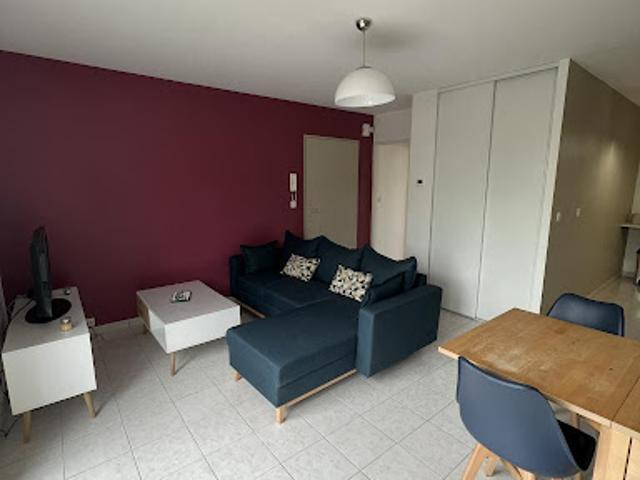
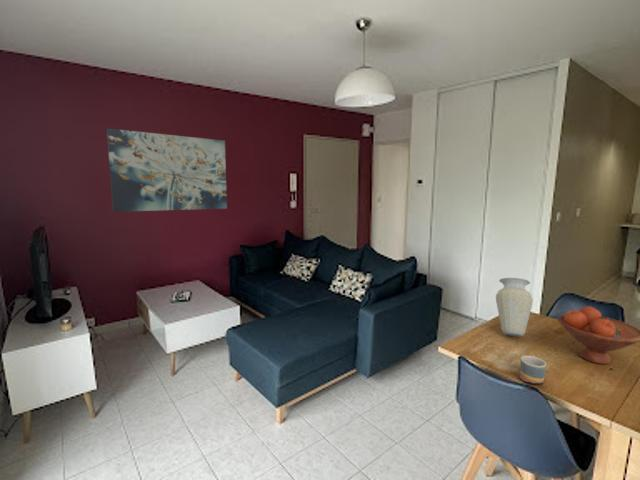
+ fruit bowl [557,305,640,365]
+ wall art [106,127,228,213]
+ mug [518,354,547,386]
+ vase [495,277,534,337]
